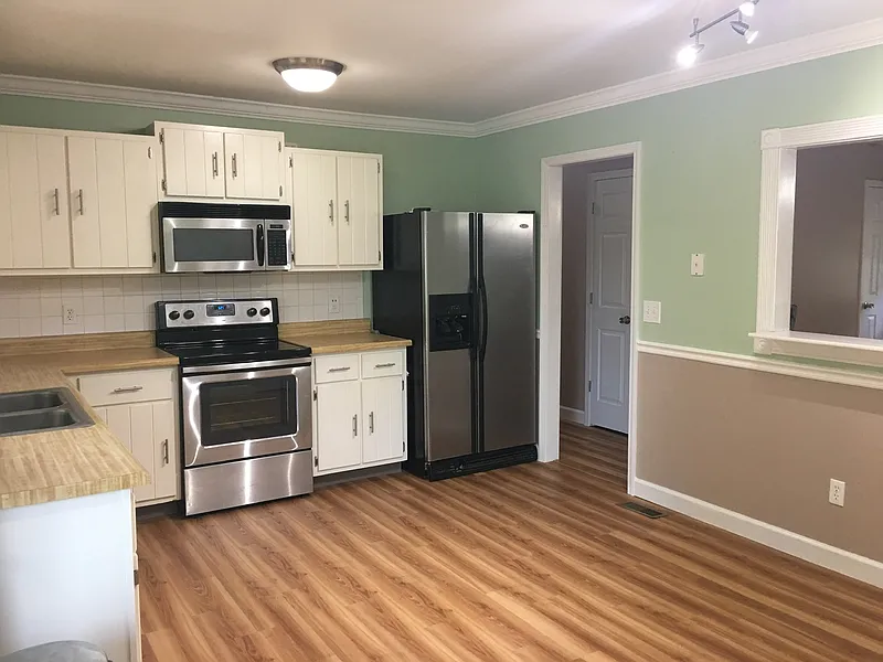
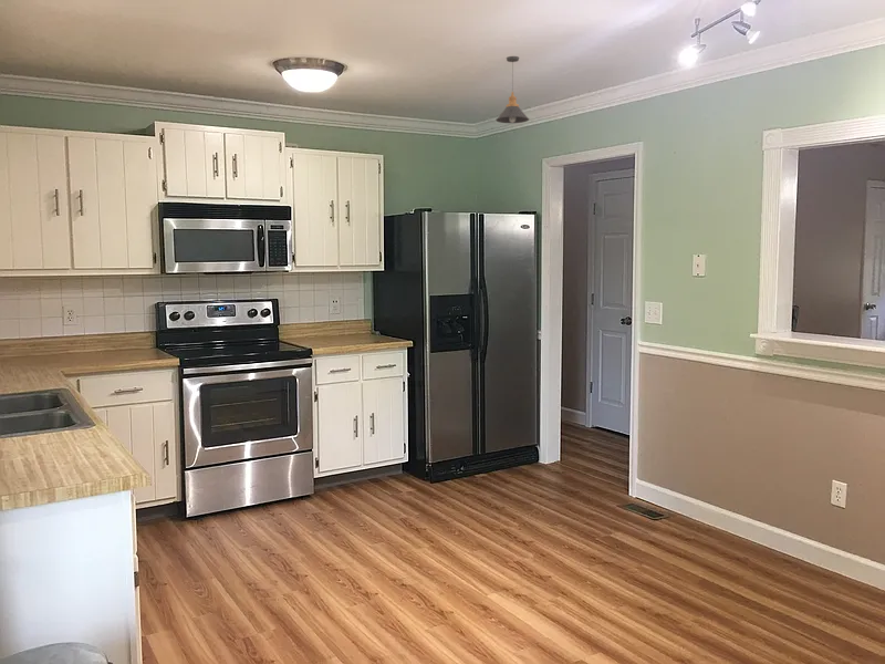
+ pendant light [494,55,530,124]
